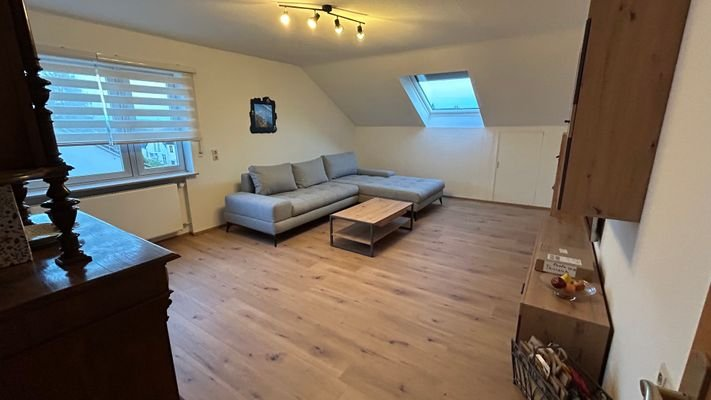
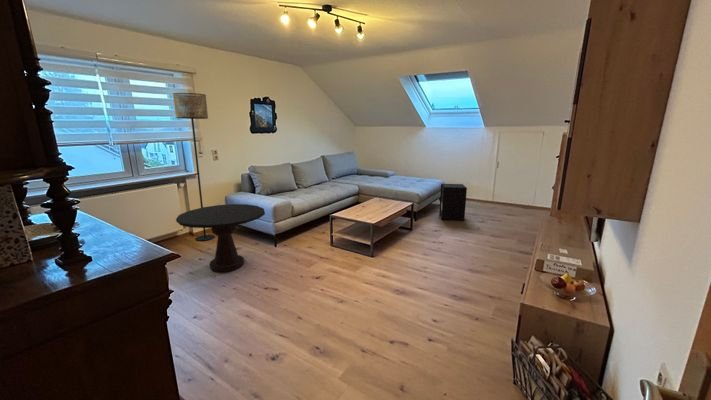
+ floor lamp [172,92,216,242]
+ speaker [438,183,468,221]
+ side table [175,203,266,273]
